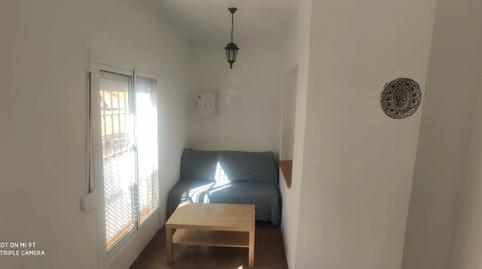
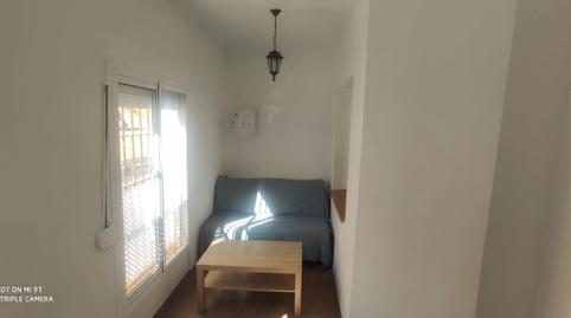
- decorative plate [379,76,423,120]
